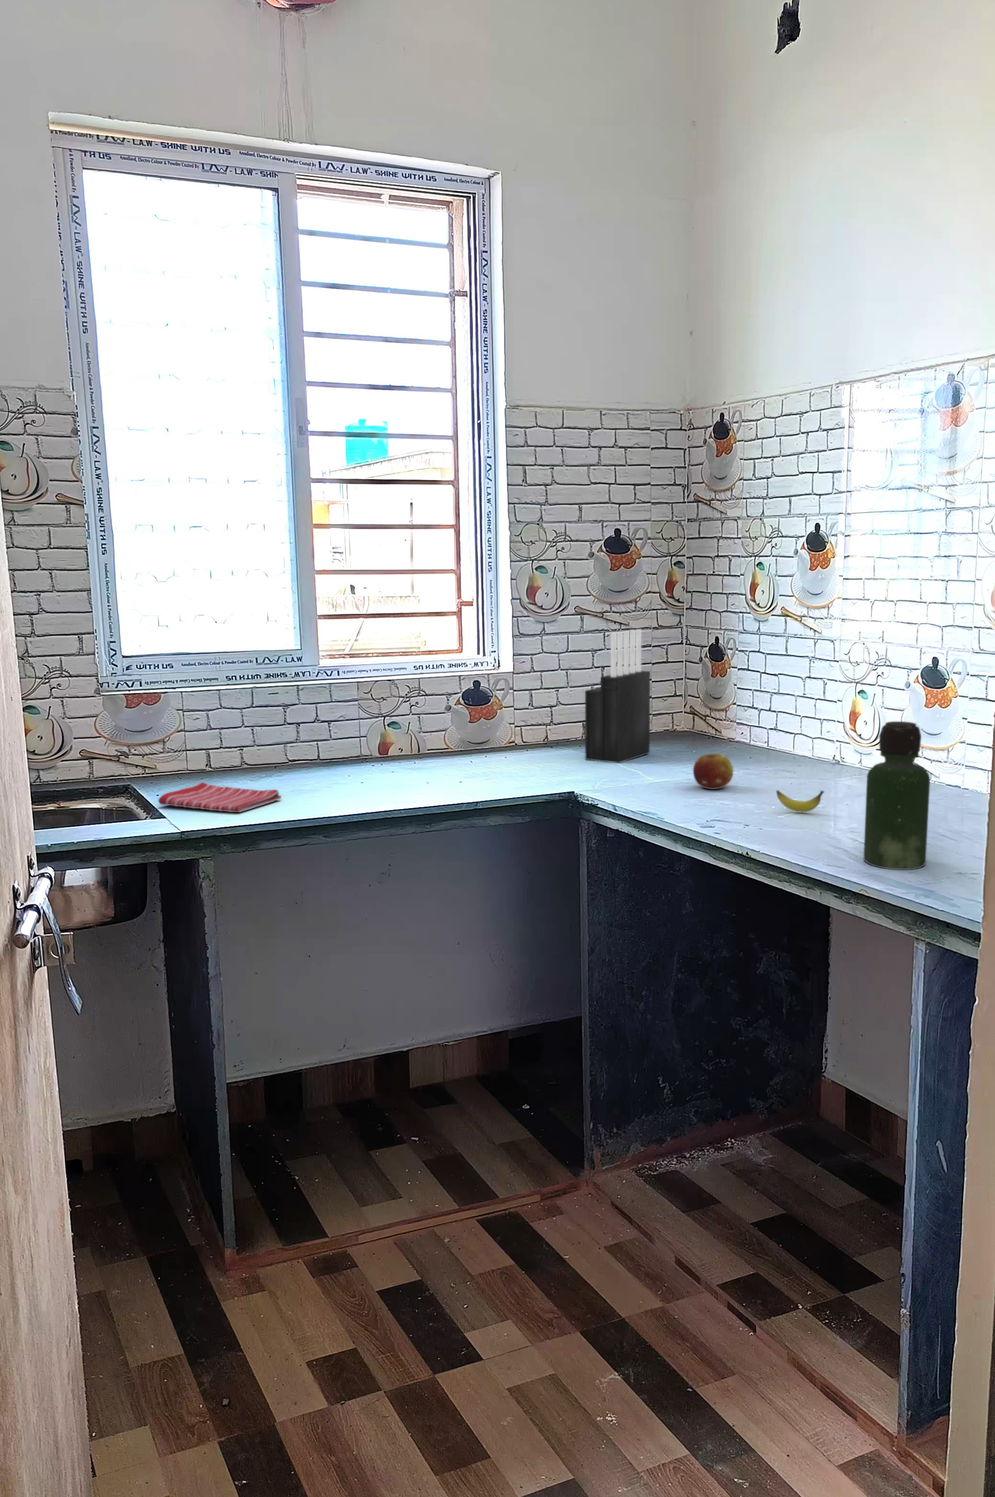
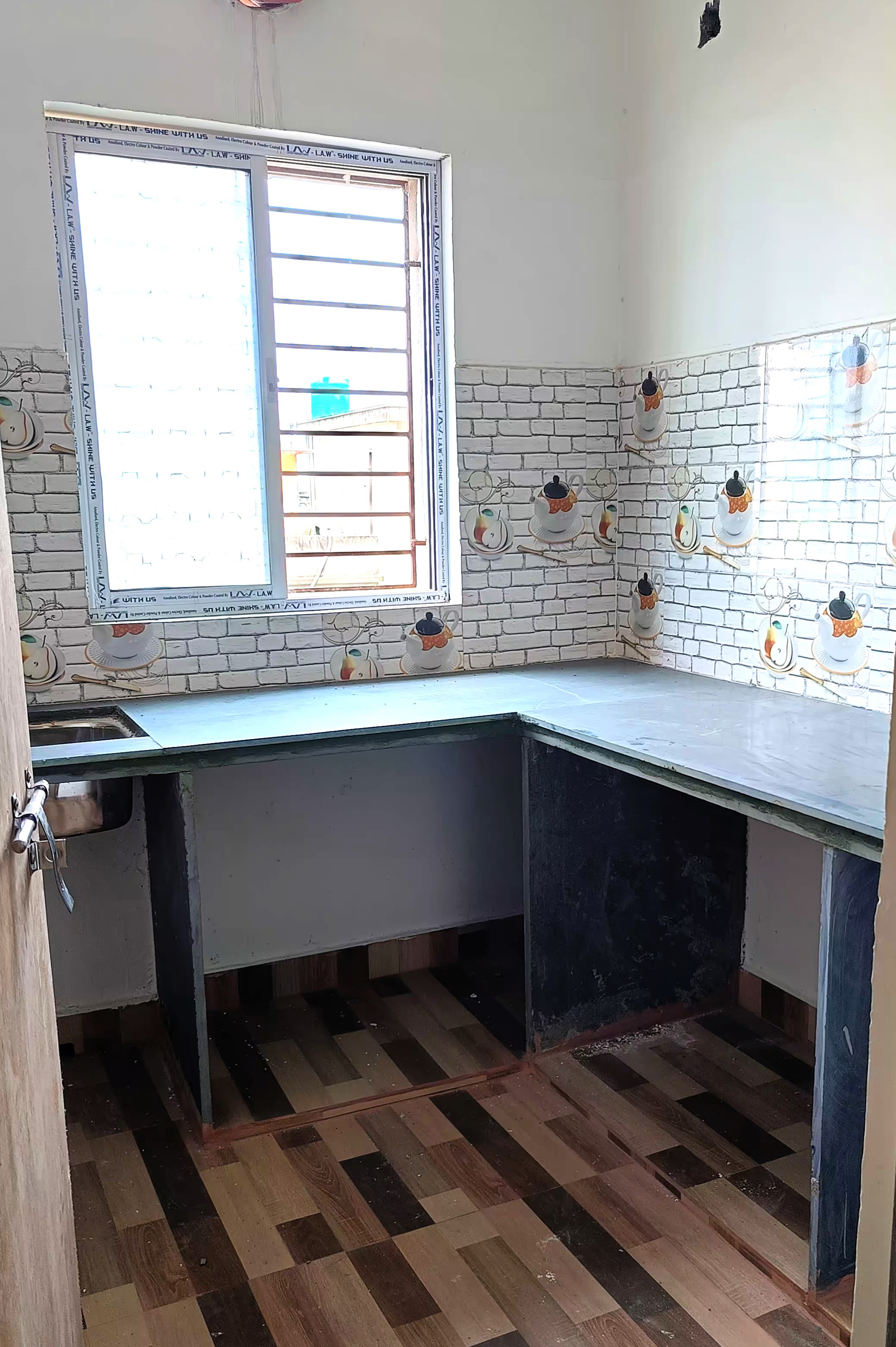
- banana [776,789,825,812]
- bottle [863,721,931,870]
- knife block [584,629,651,764]
- dish towel [158,781,282,812]
- fruit [693,754,734,790]
